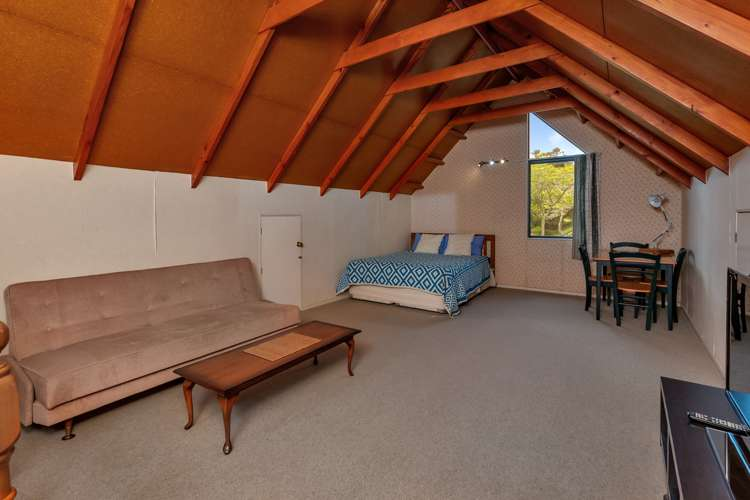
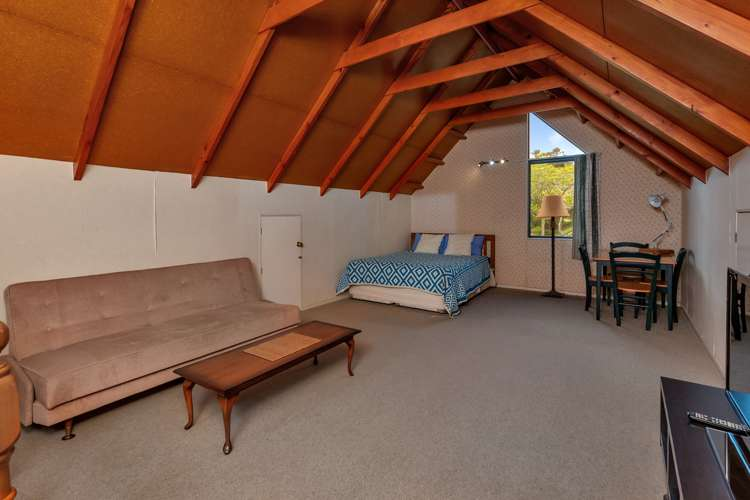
+ lamp [535,194,571,298]
